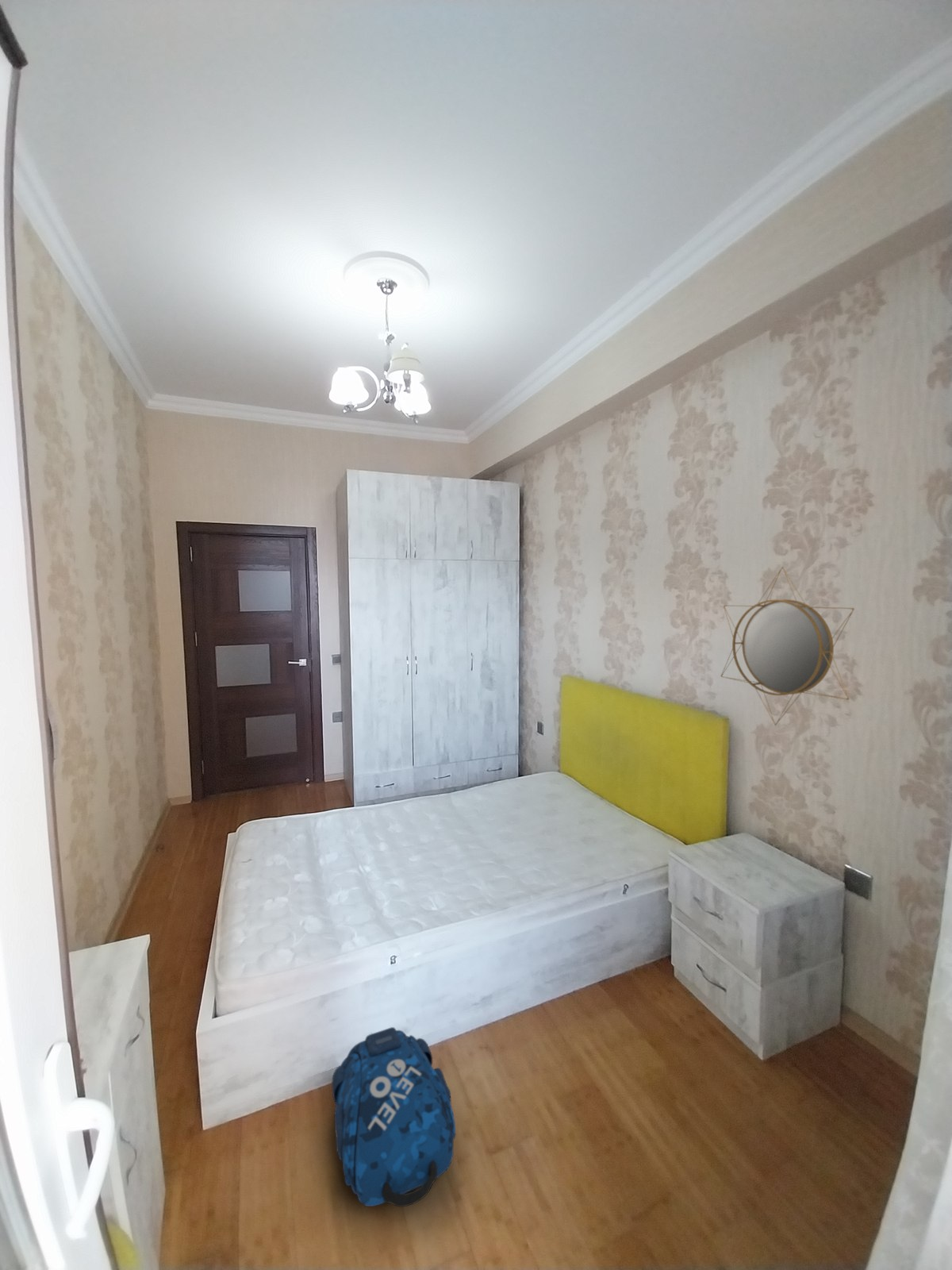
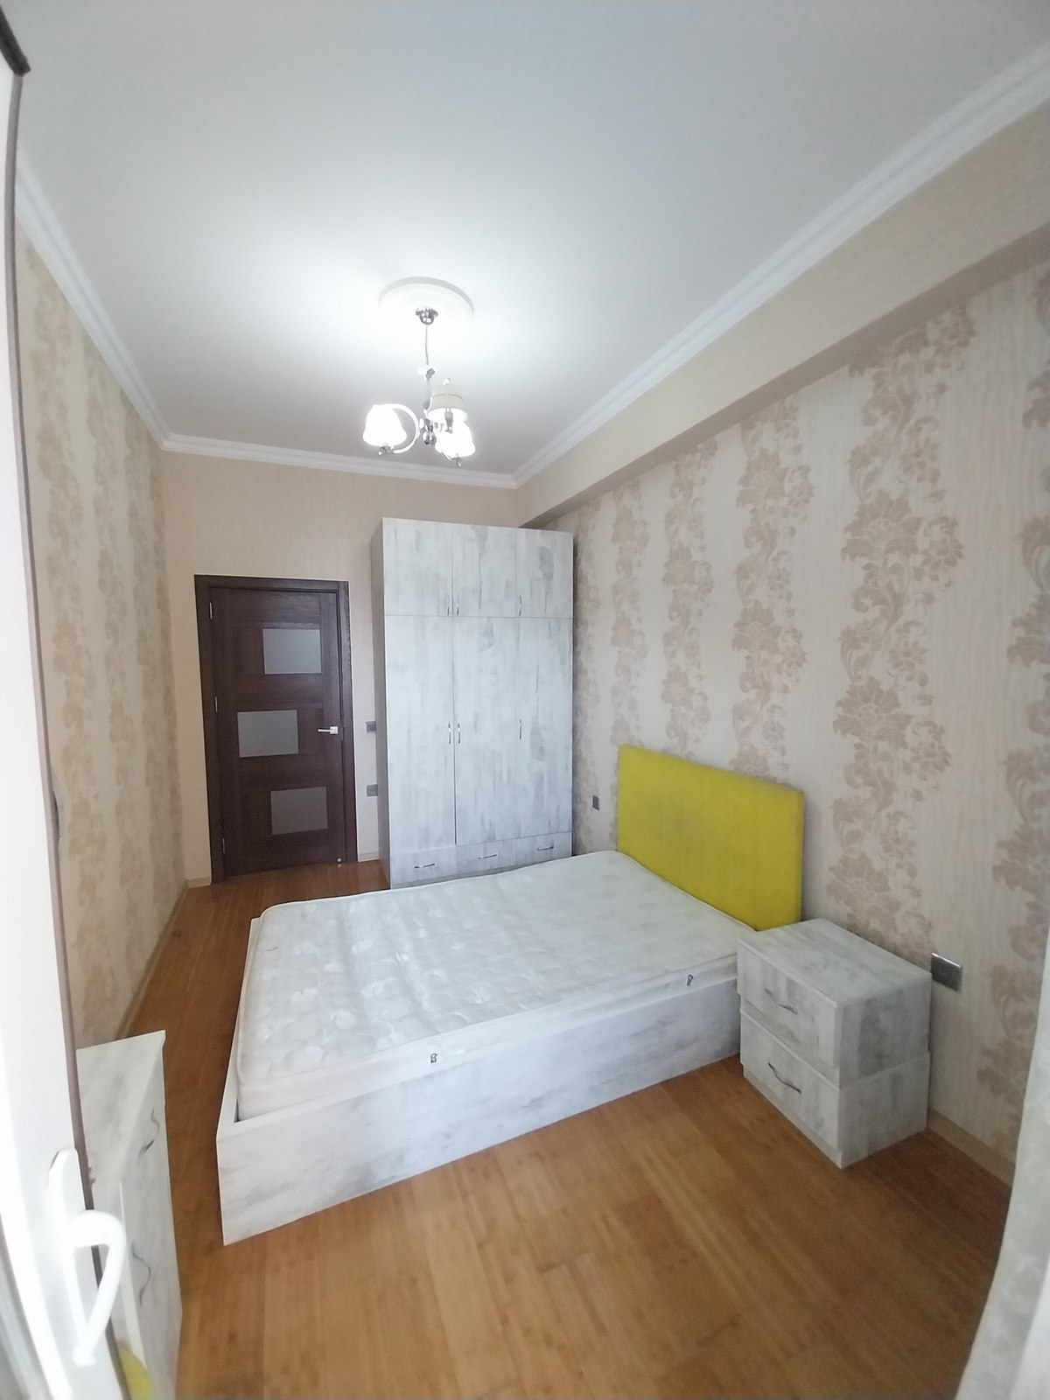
- home mirror [720,566,855,726]
- backpack [331,1026,456,1207]
